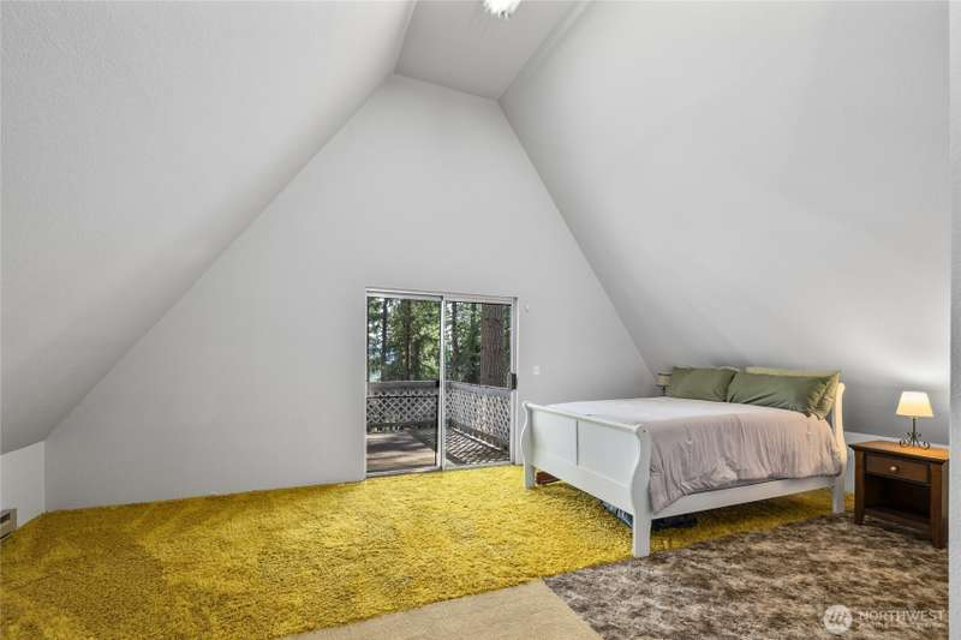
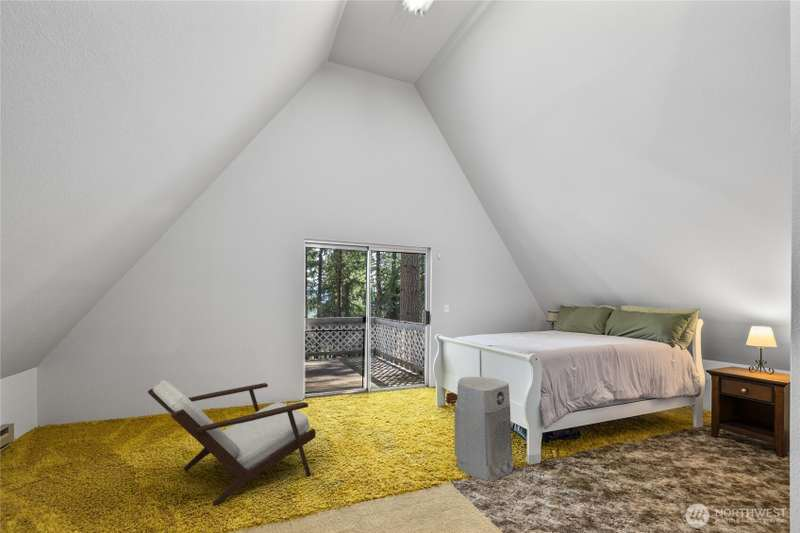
+ armchair [147,379,317,507]
+ air purifier [453,376,515,482]
